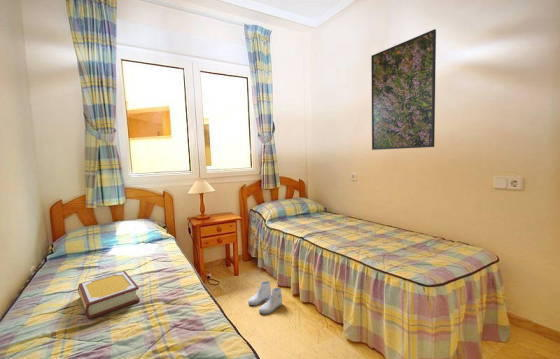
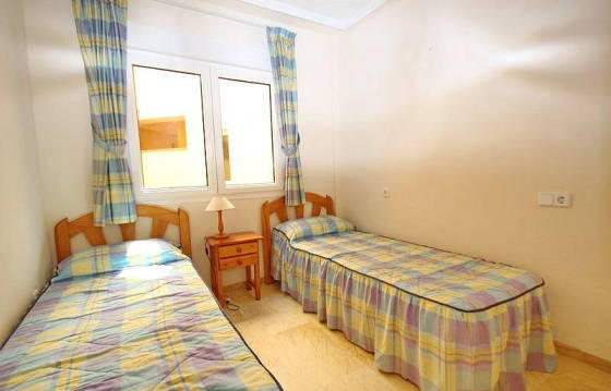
- boots [247,280,283,315]
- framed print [370,28,437,151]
- book [77,270,141,320]
